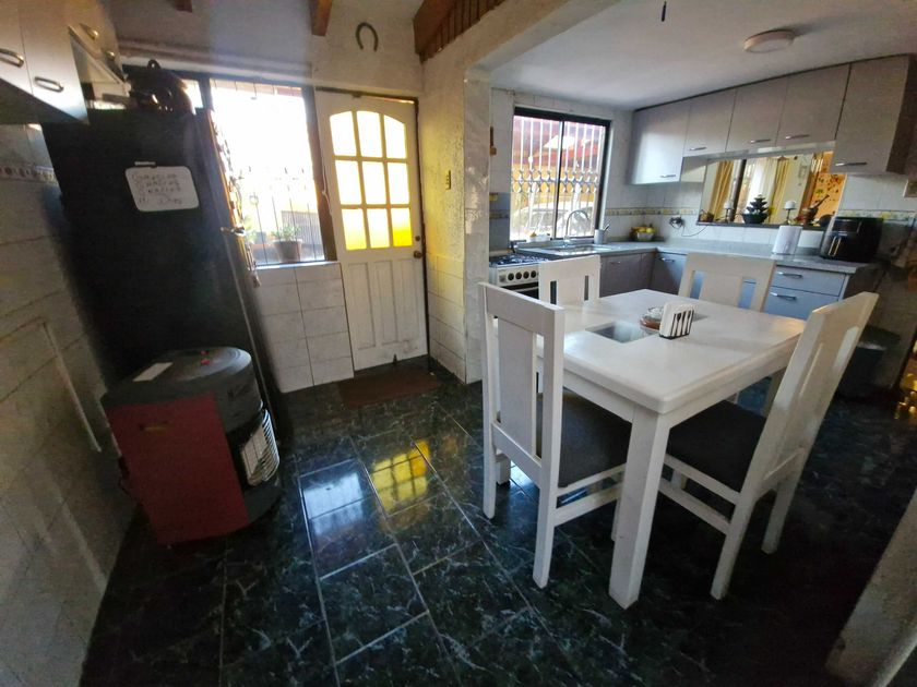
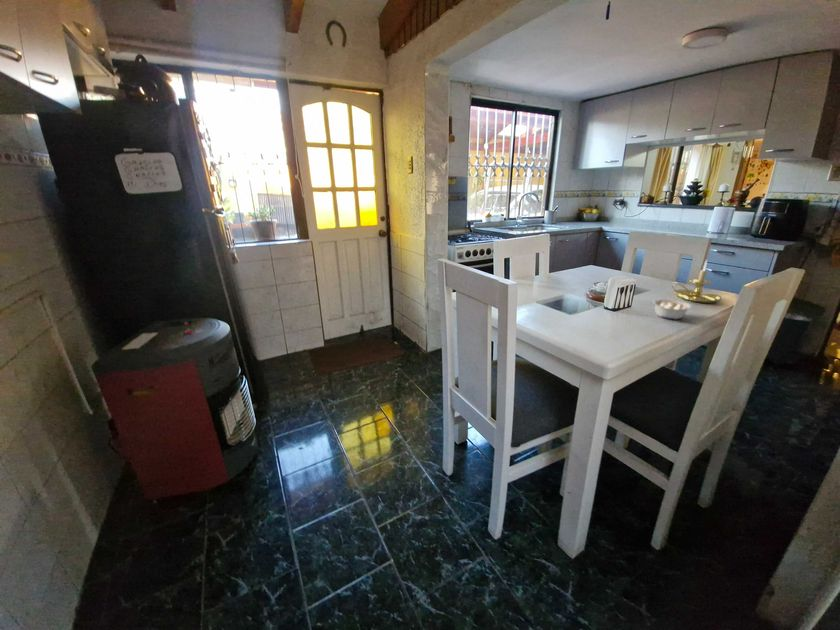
+ legume [649,298,693,320]
+ candle holder [670,259,723,304]
